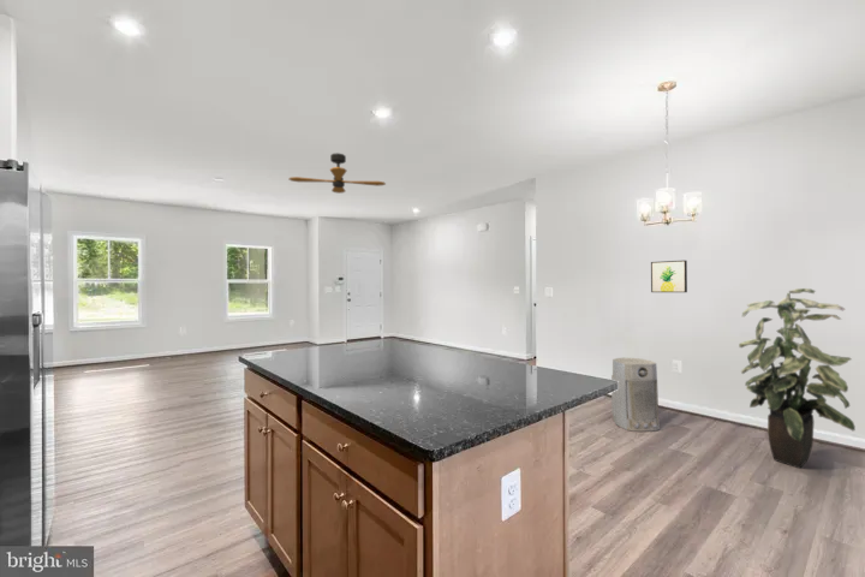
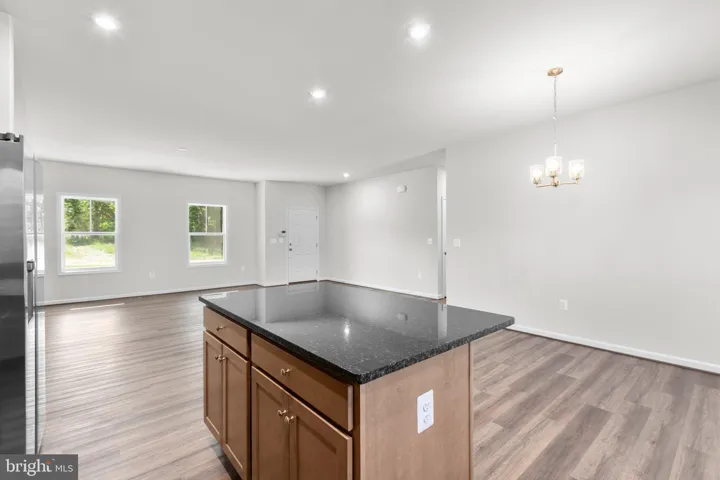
- indoor plant [738,287,857,469]
- ceiling fan [287,151,387,195]
- air purifier [610,357,661,433]
- wall art [650,260,688,293]
